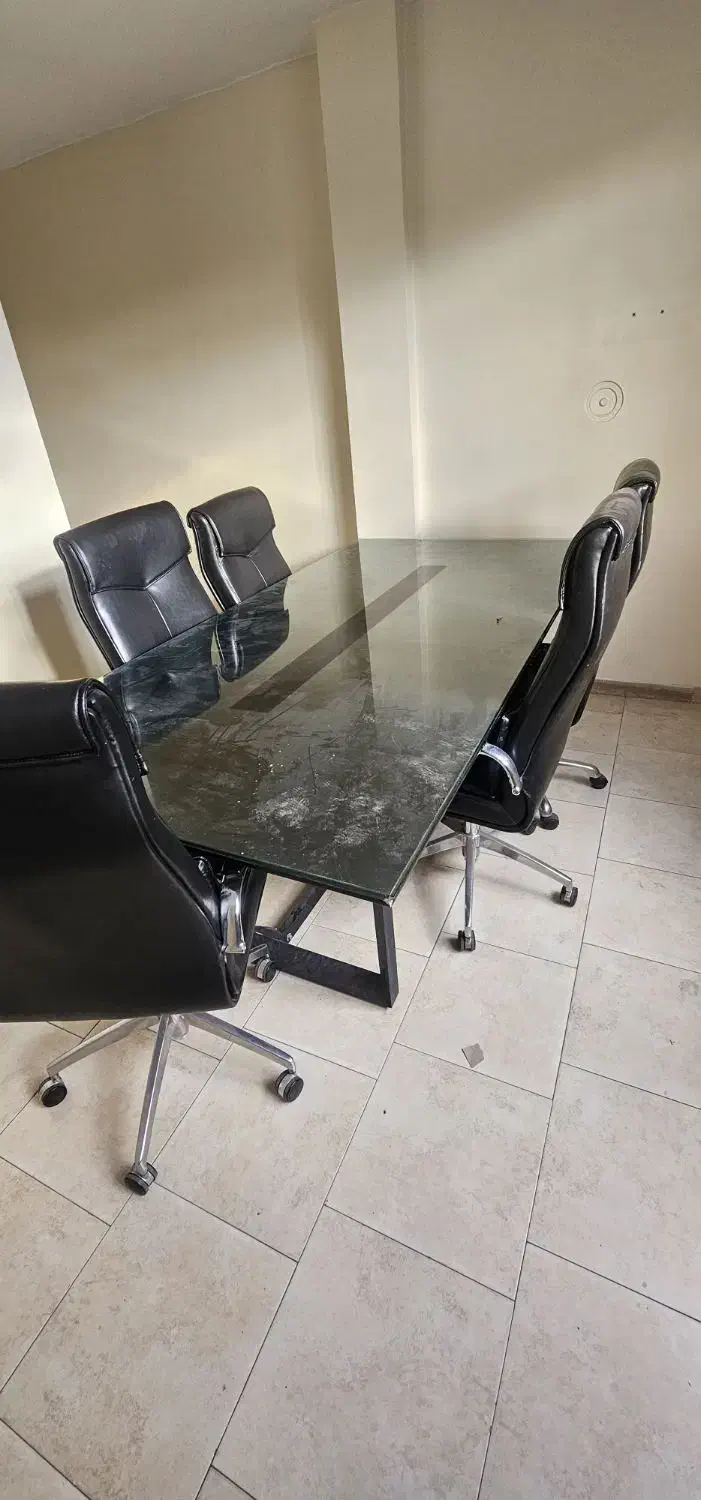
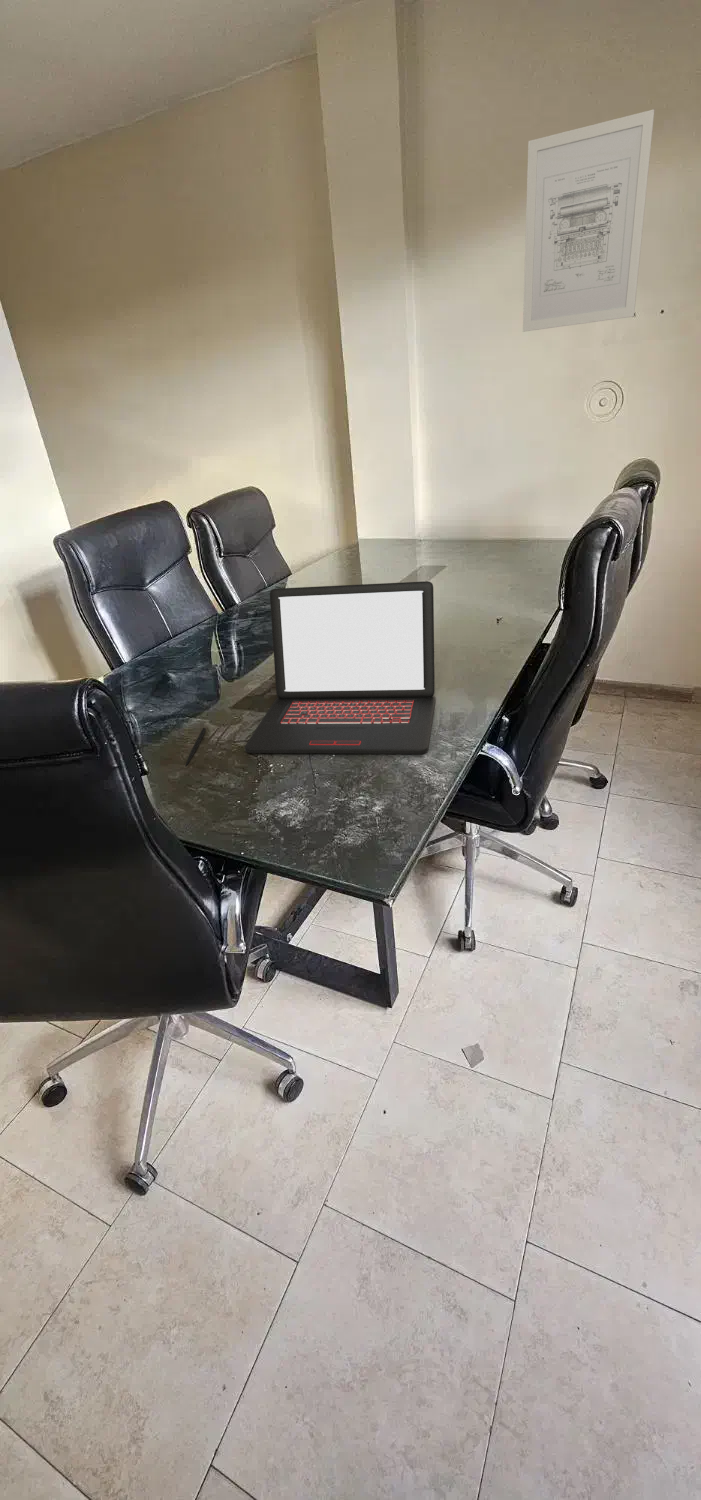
+ pen [184,727,207,768]
+ laptop [244,580,437,755]
+ wall art [522,109,655,333]
